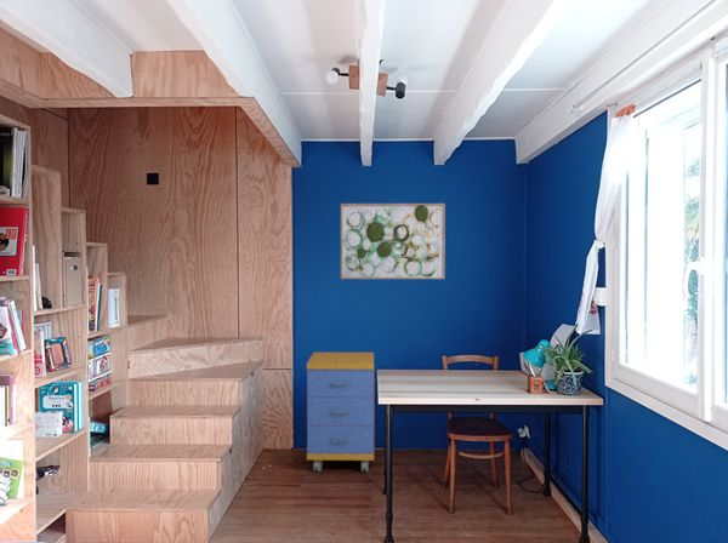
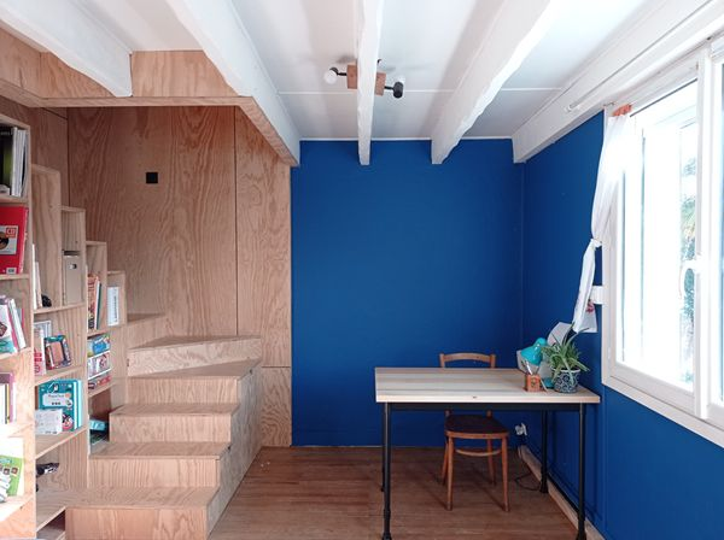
- wall art [340,202,447,280]
- storage cabinet [306,351,375,473]
